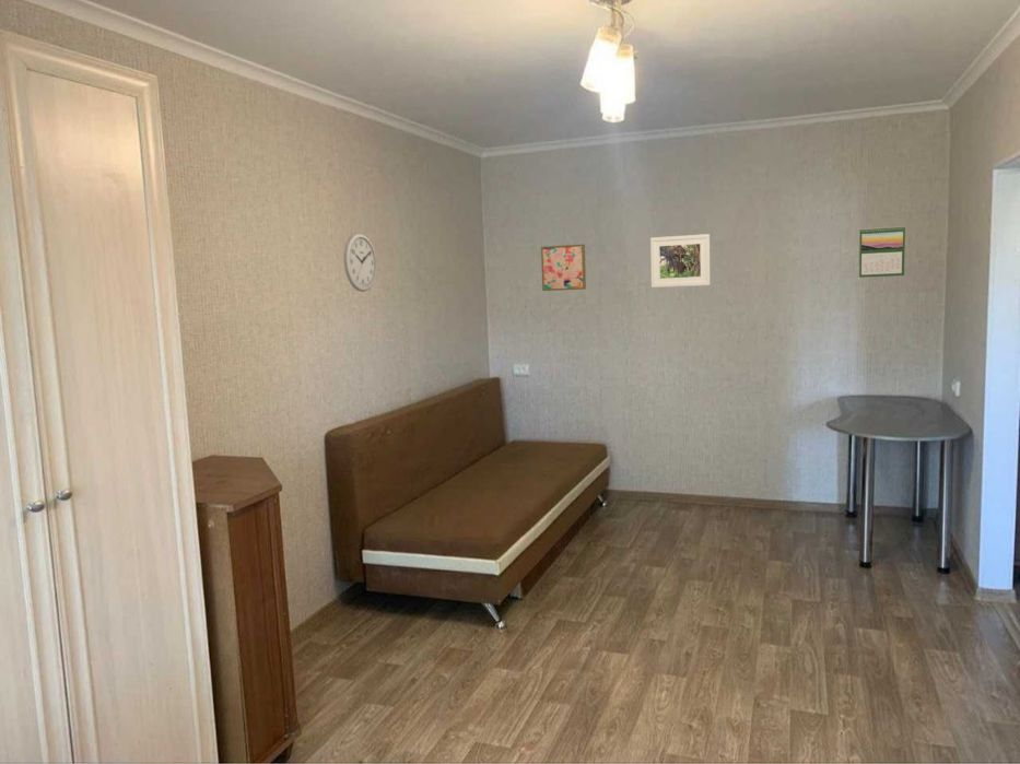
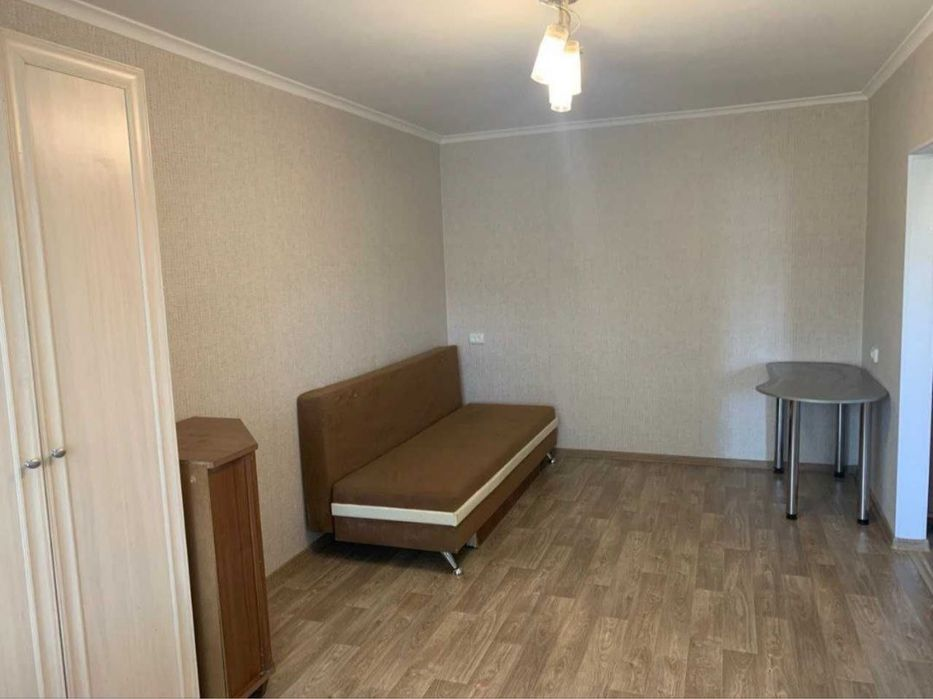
- wall art [540,243,587,292]
- wall clock [343,232,377,293]
- calendar [858,225,906,279]
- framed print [649,233,712,289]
